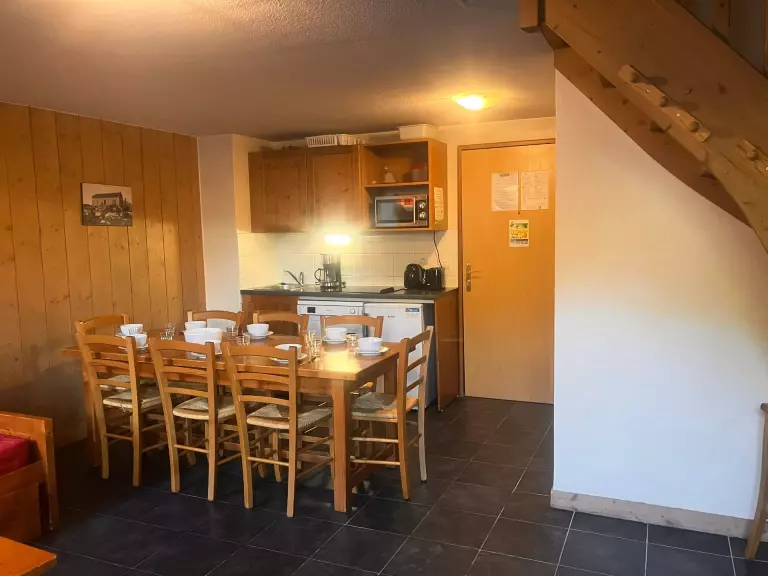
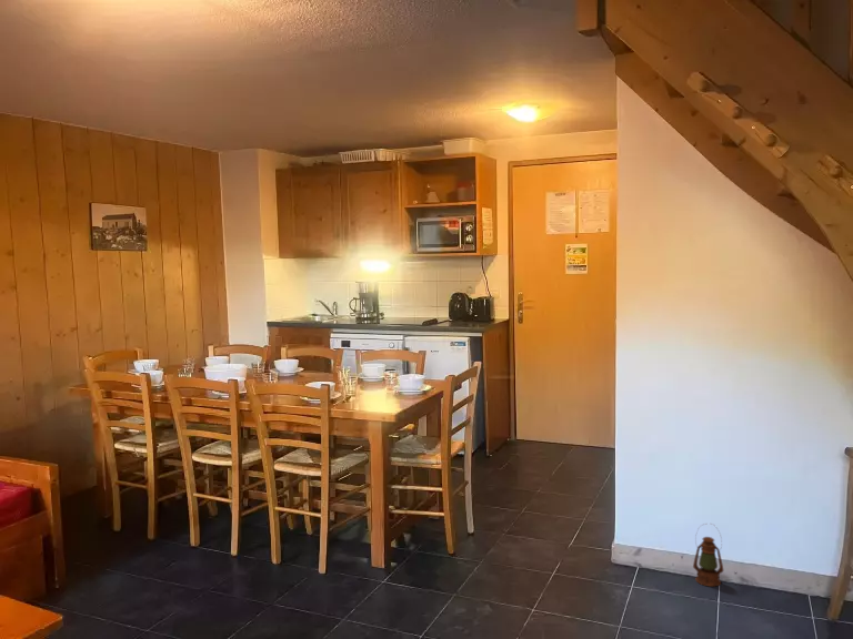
+ lantern [692,523,724,587]
